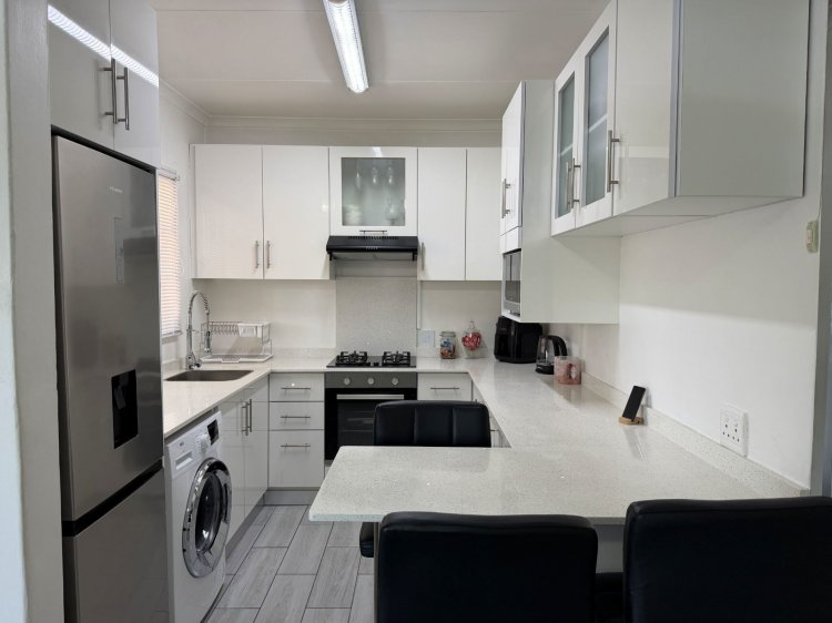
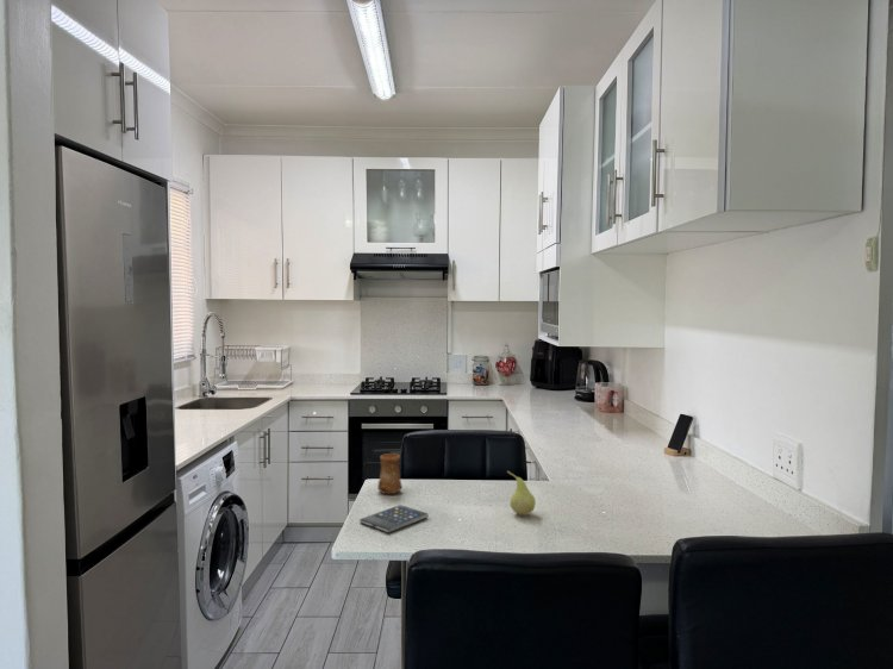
+ cup [376,452,404,495]
+ fruit [506,470,537,517]
+ smartphone [358,504,430,534]
